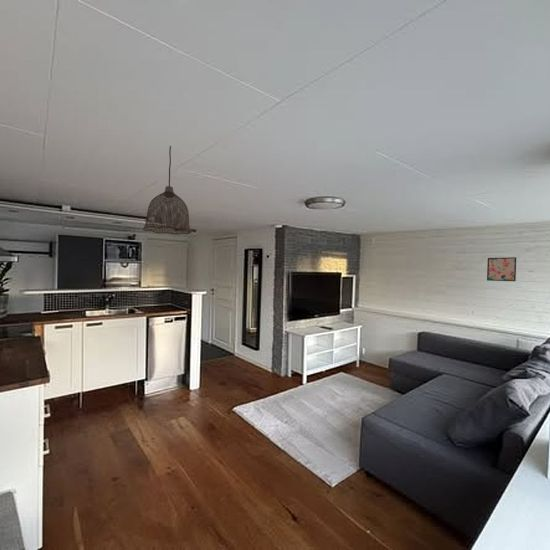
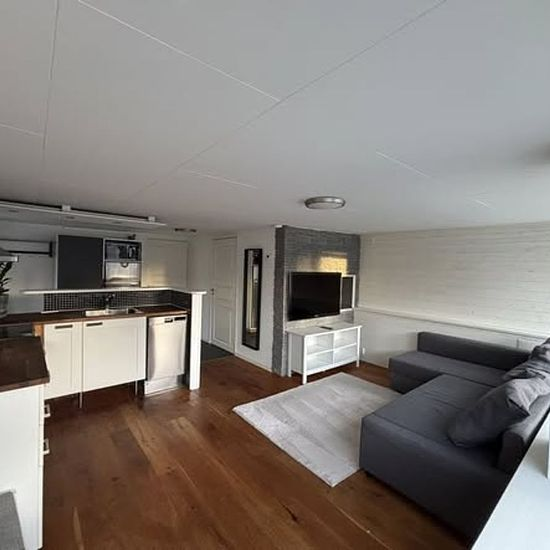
- pendant lamp [142,145,192,236]
- wall art [486,256,517,282]
